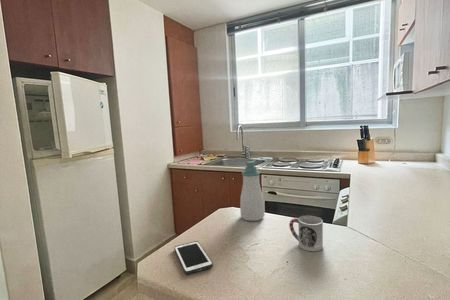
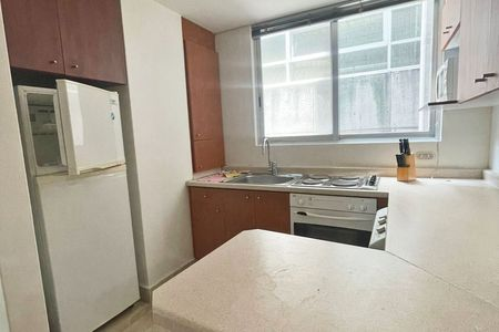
- soap bottle [239,159,265,222]
- cell phone [173,240,214,275]
- cup [288,215,324,252]
